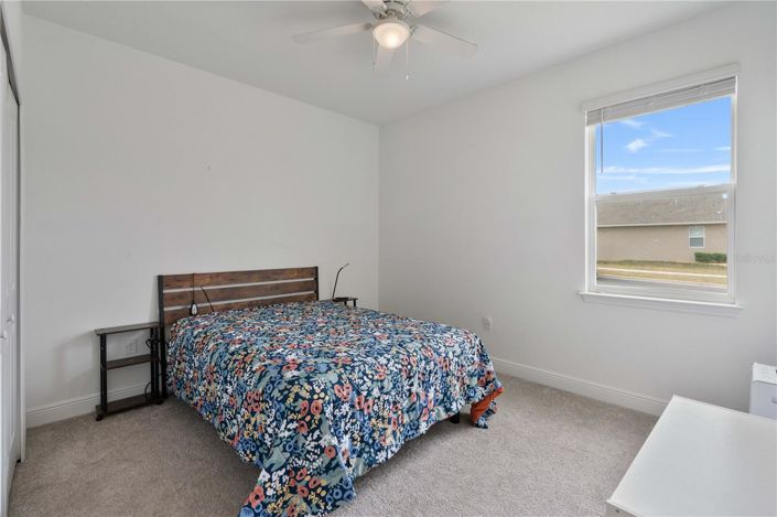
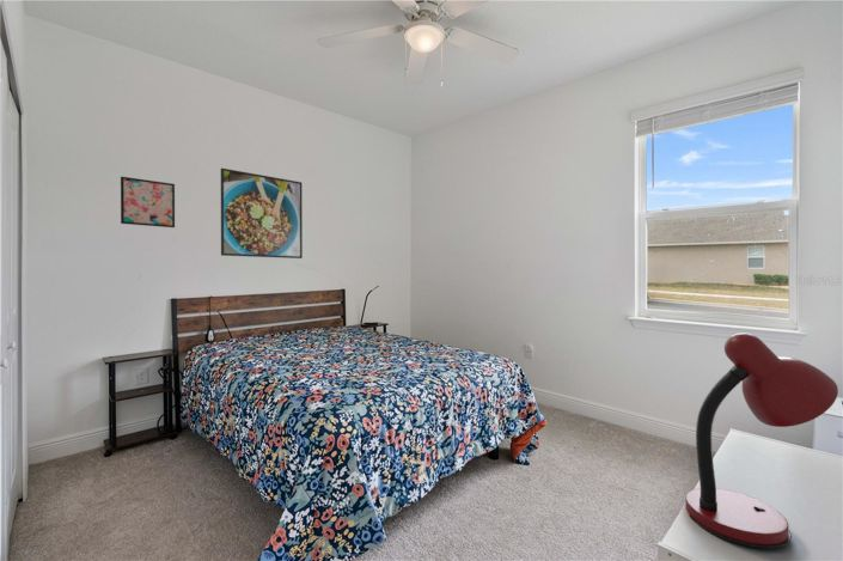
+ desk lamp [684,333,839,550]
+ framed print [220,167,304,260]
+ wall art [120,176,176,228]
